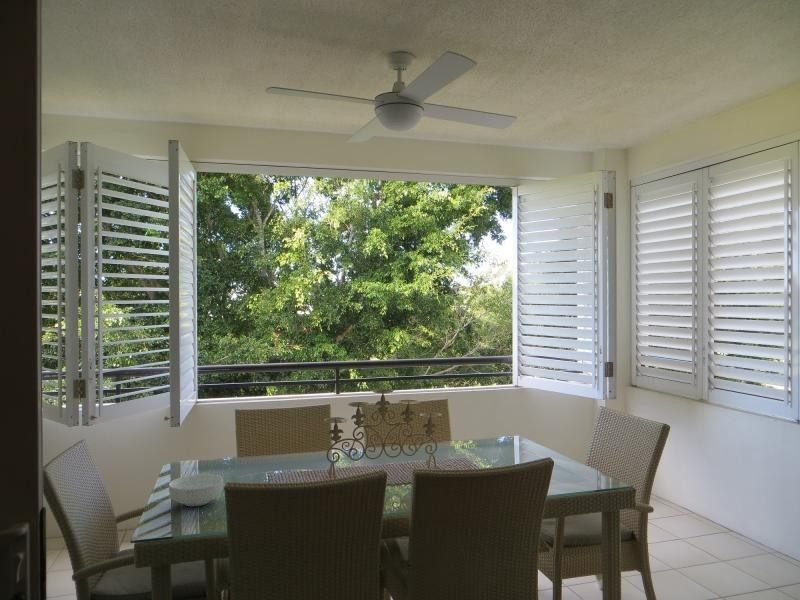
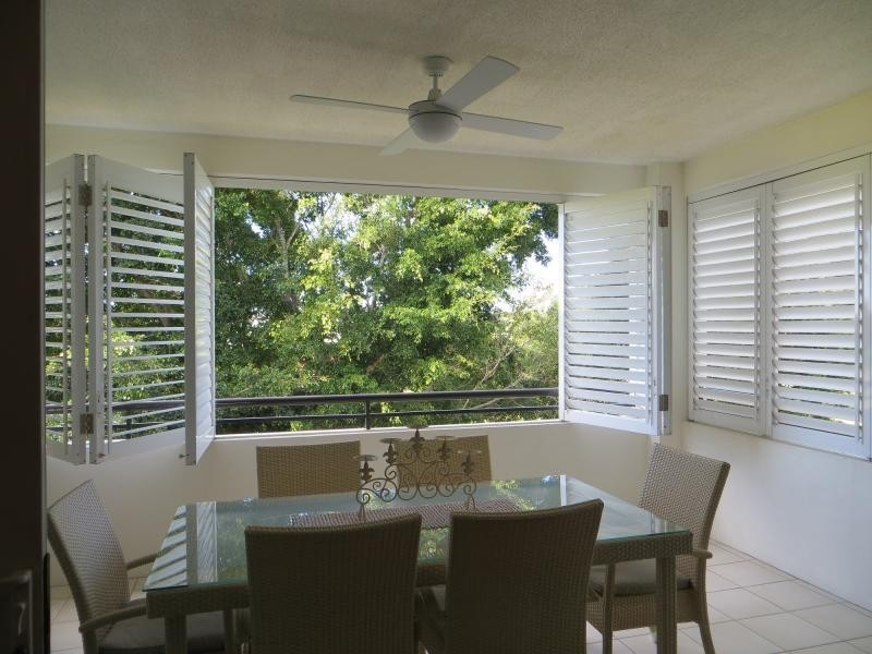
- cereal bowl [168,473,224,507]
